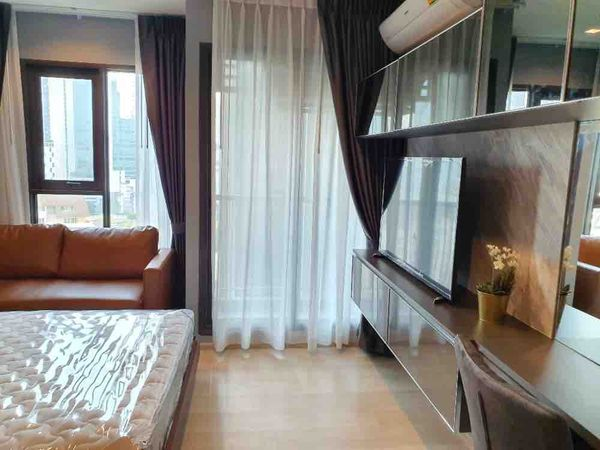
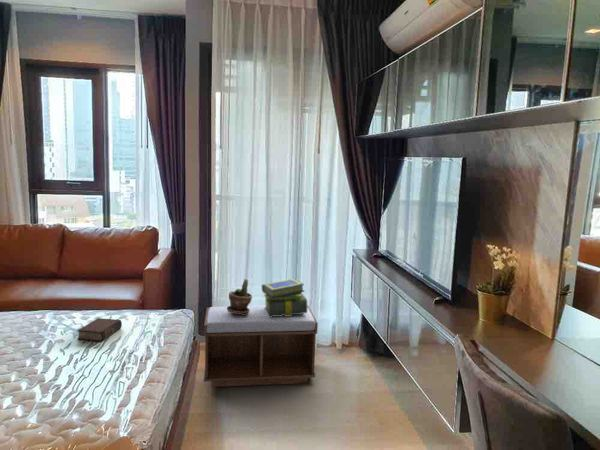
+ bench [203,305,319,388]
+ potted plant [227,278,253,315]
+ stack of books [261,278,308,317]
+ book [76,317,123,342]
